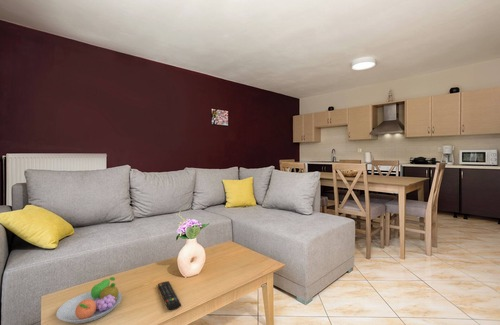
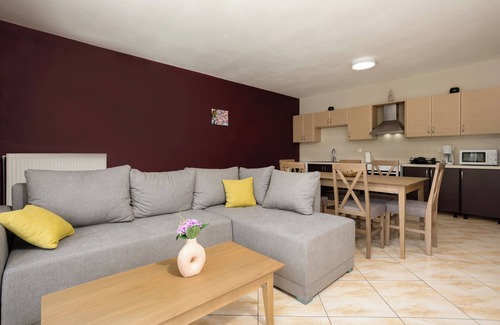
- fruit bowl [55,276,123,325]
- remote control [157,280,182,311]
